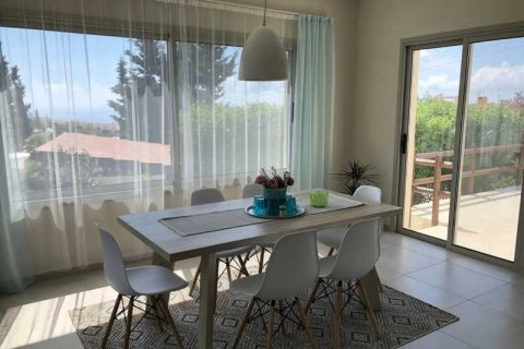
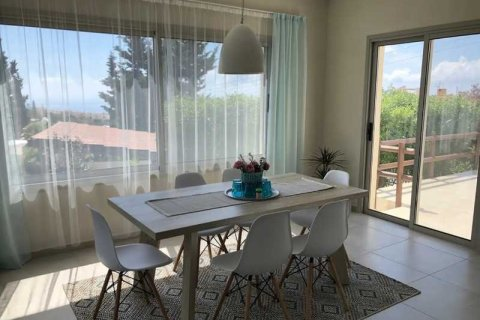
- teapot [308,189,330,208]
